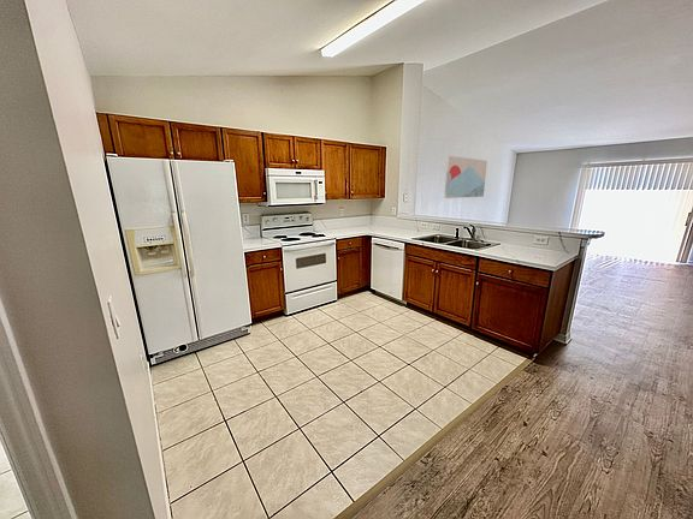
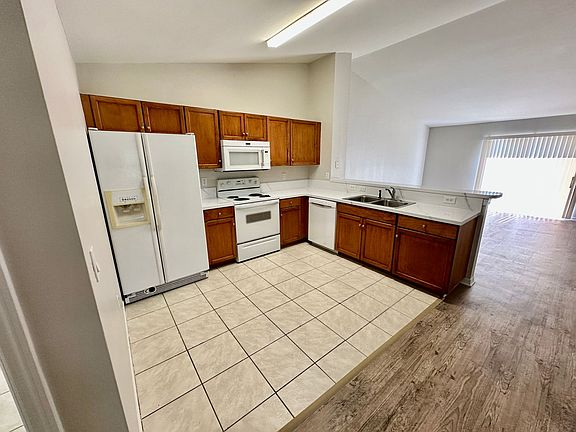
- wall art [443,155,488,199]
